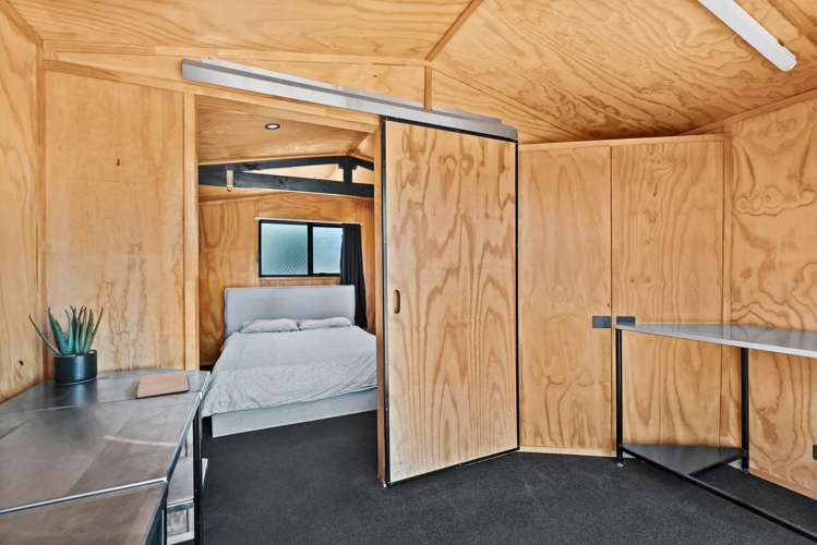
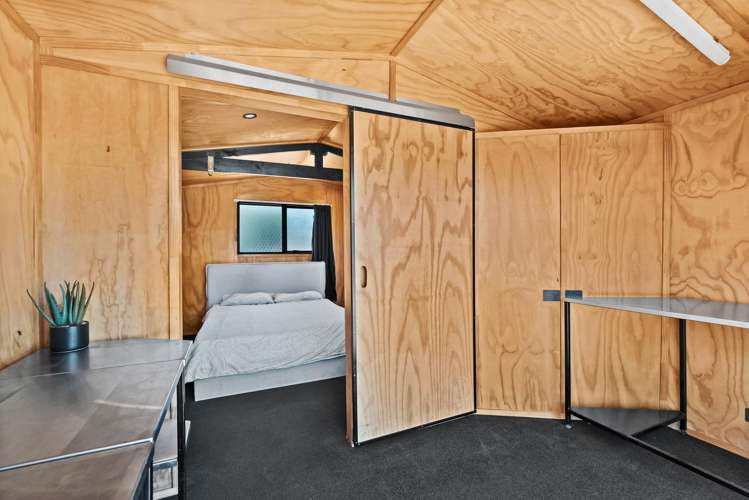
- hardback book [135,370,191,400]
